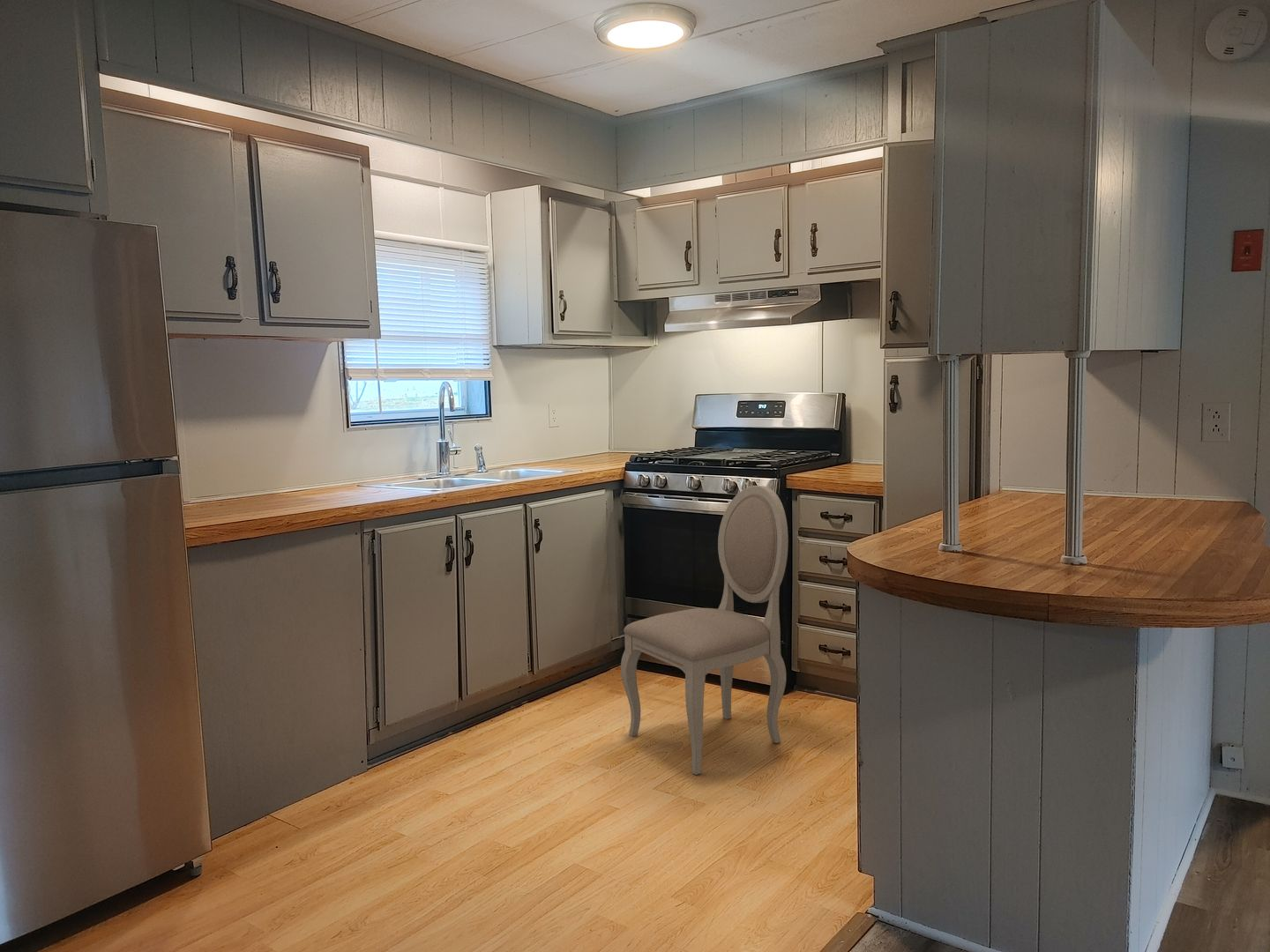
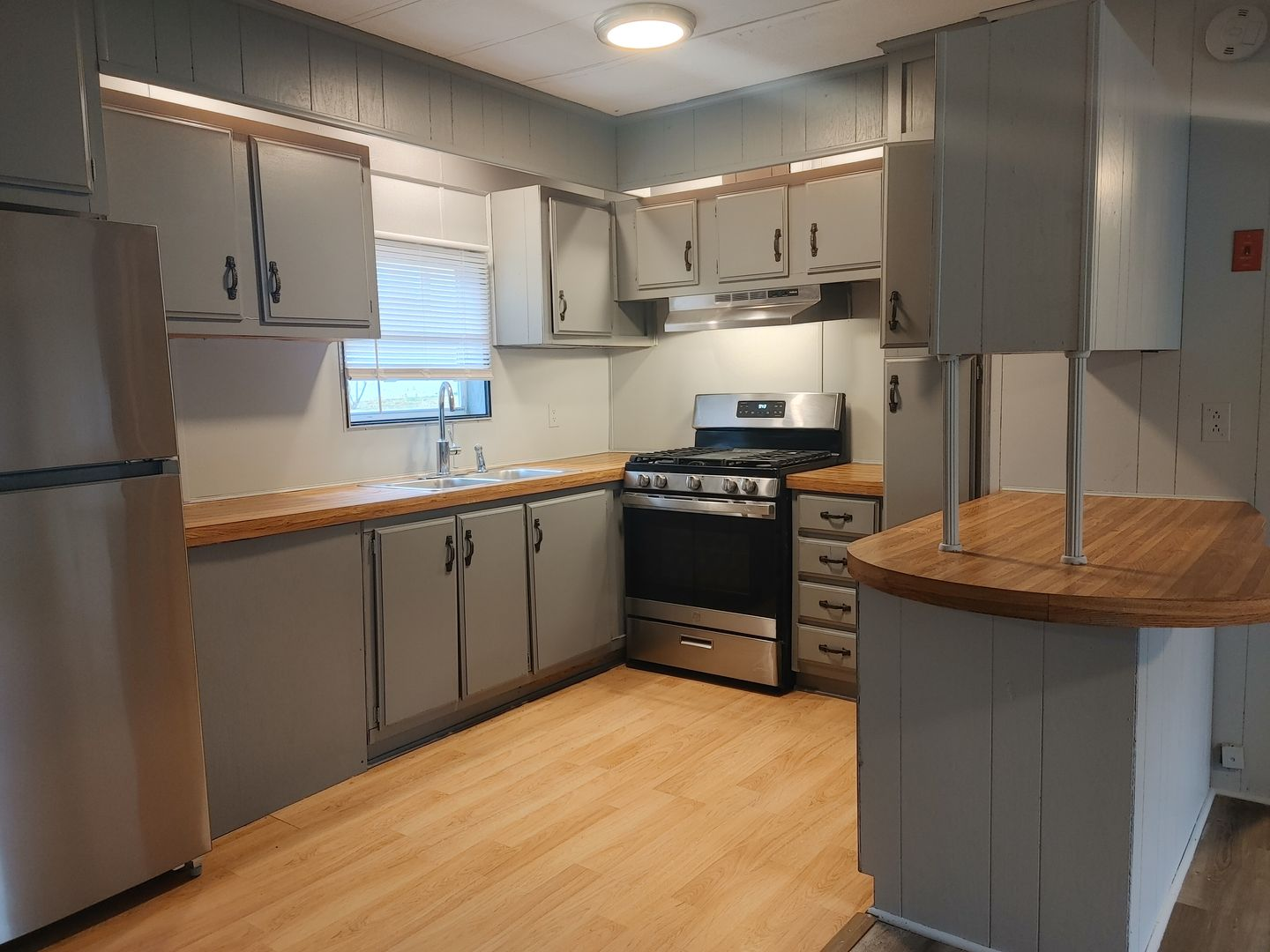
- dining chair [620,485,789,776]
